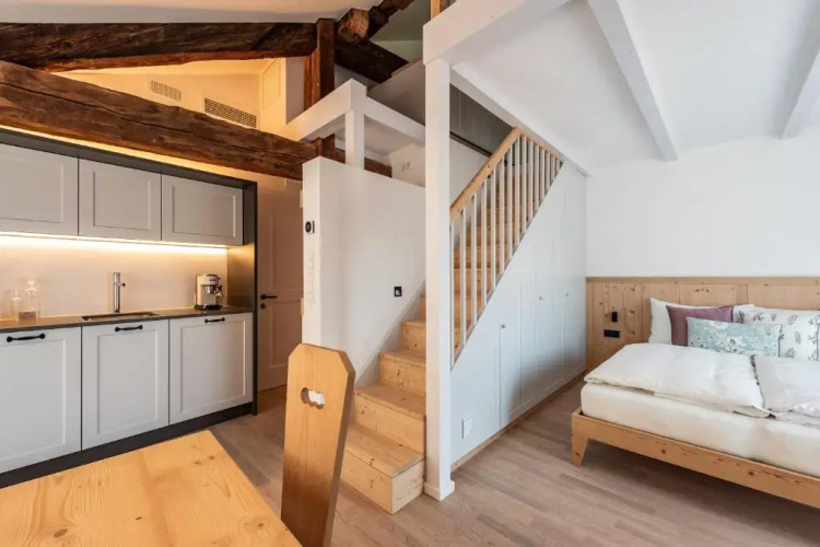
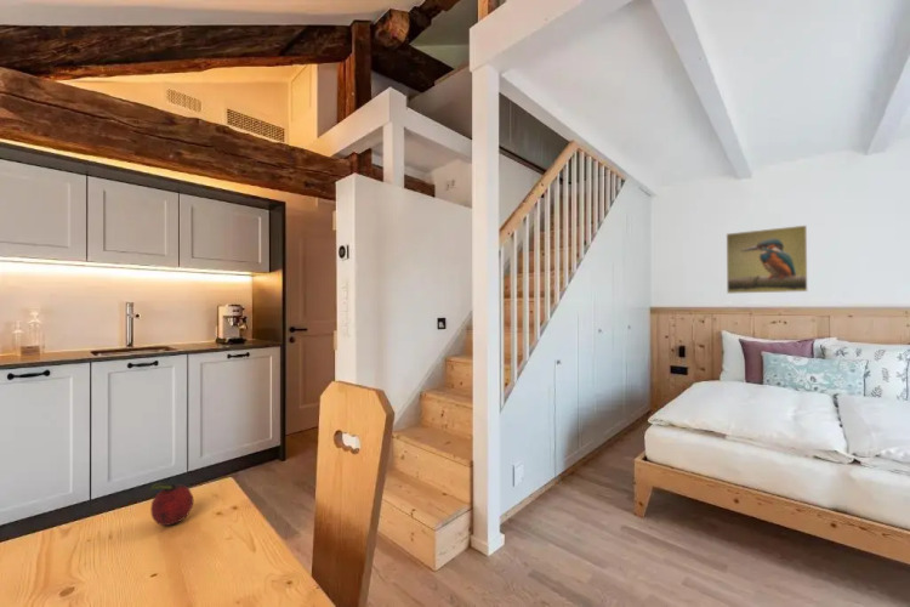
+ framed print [726,225,808,295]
+ fruit [148,482,195,527]
